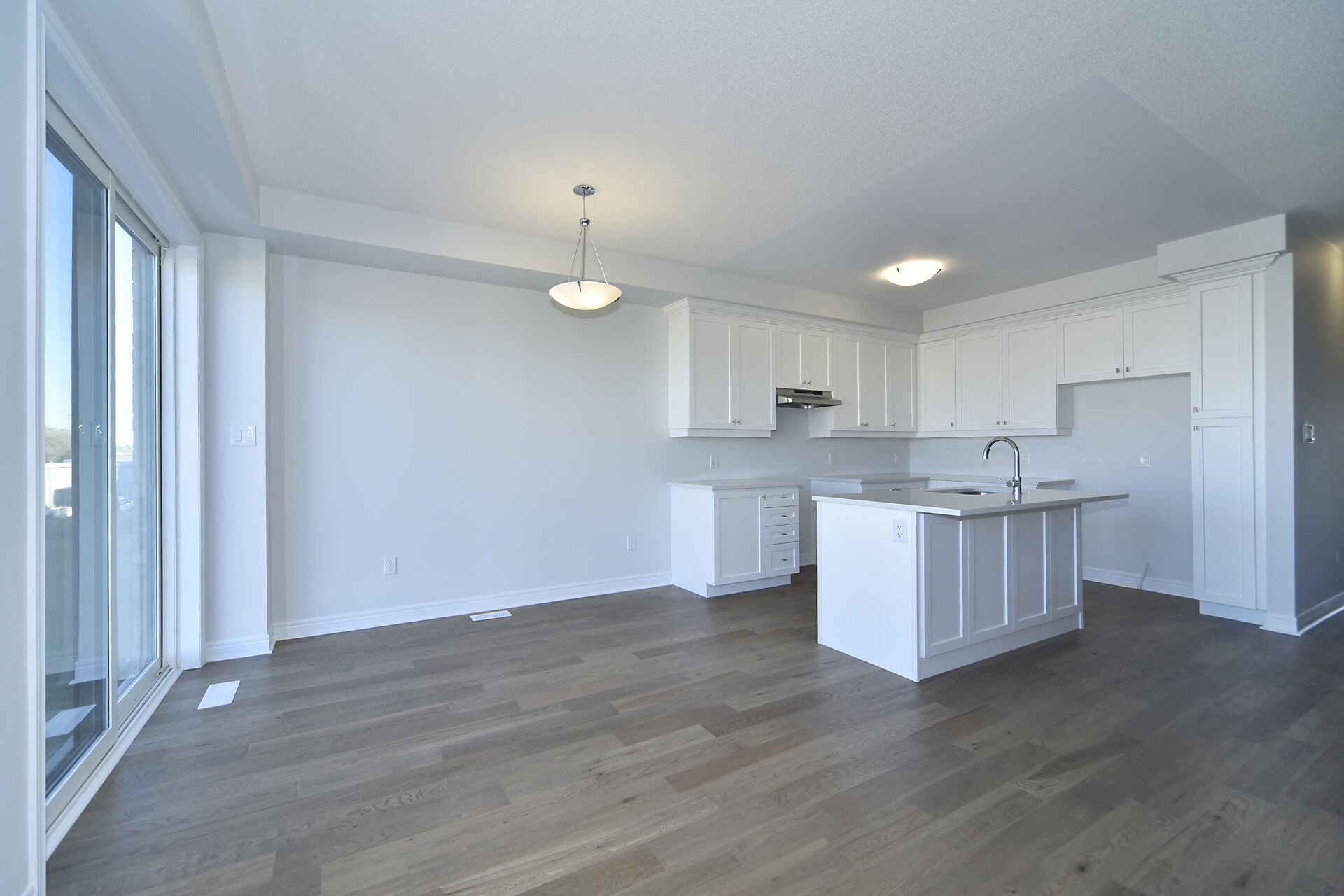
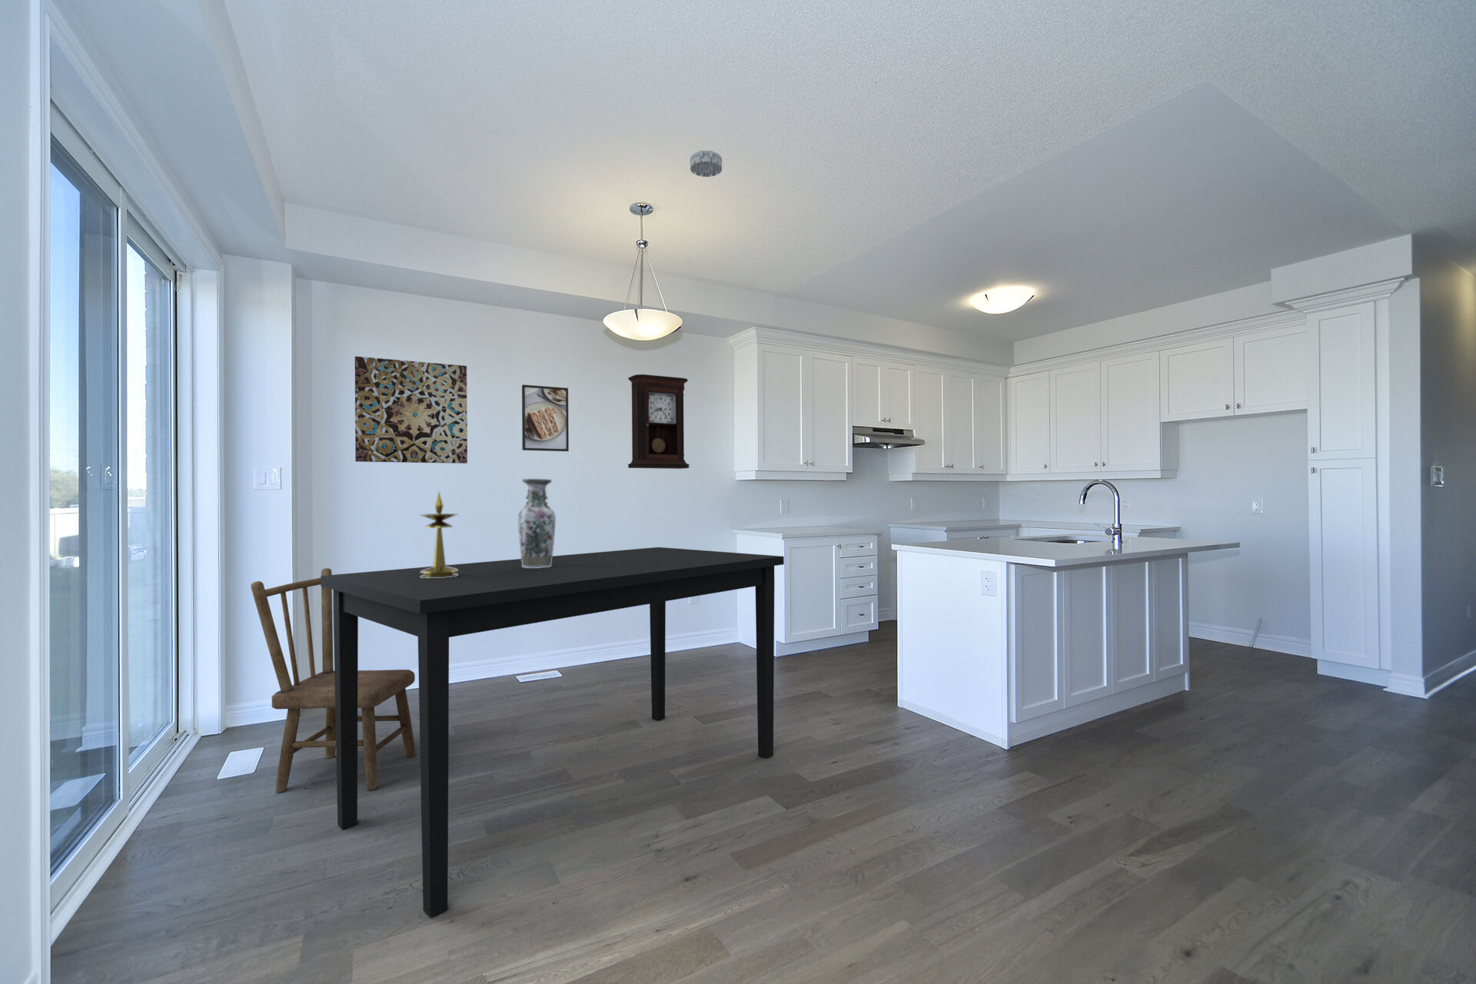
+ smoke detector [690,150,723,178]
+ pendulum clock [627,373,691,470]
+ wall art [355,355,468,465]
+ dining chair [250,568,416,793]
+ dining table [320,547,785,918]
+ candlestick [418,491,458,578]
+ vase [517,478,557,568]
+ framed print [522,383,570,452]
